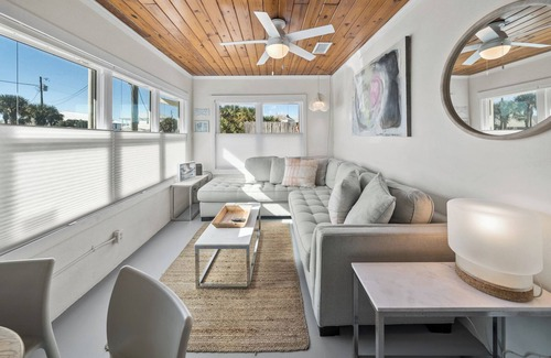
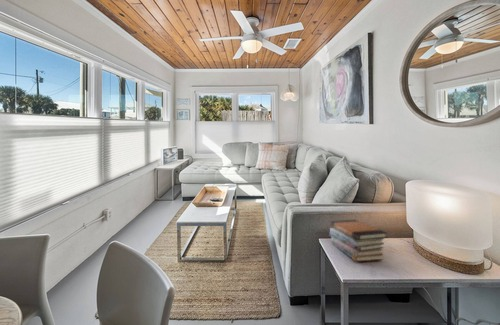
+ book stack [329,219,388,263]
